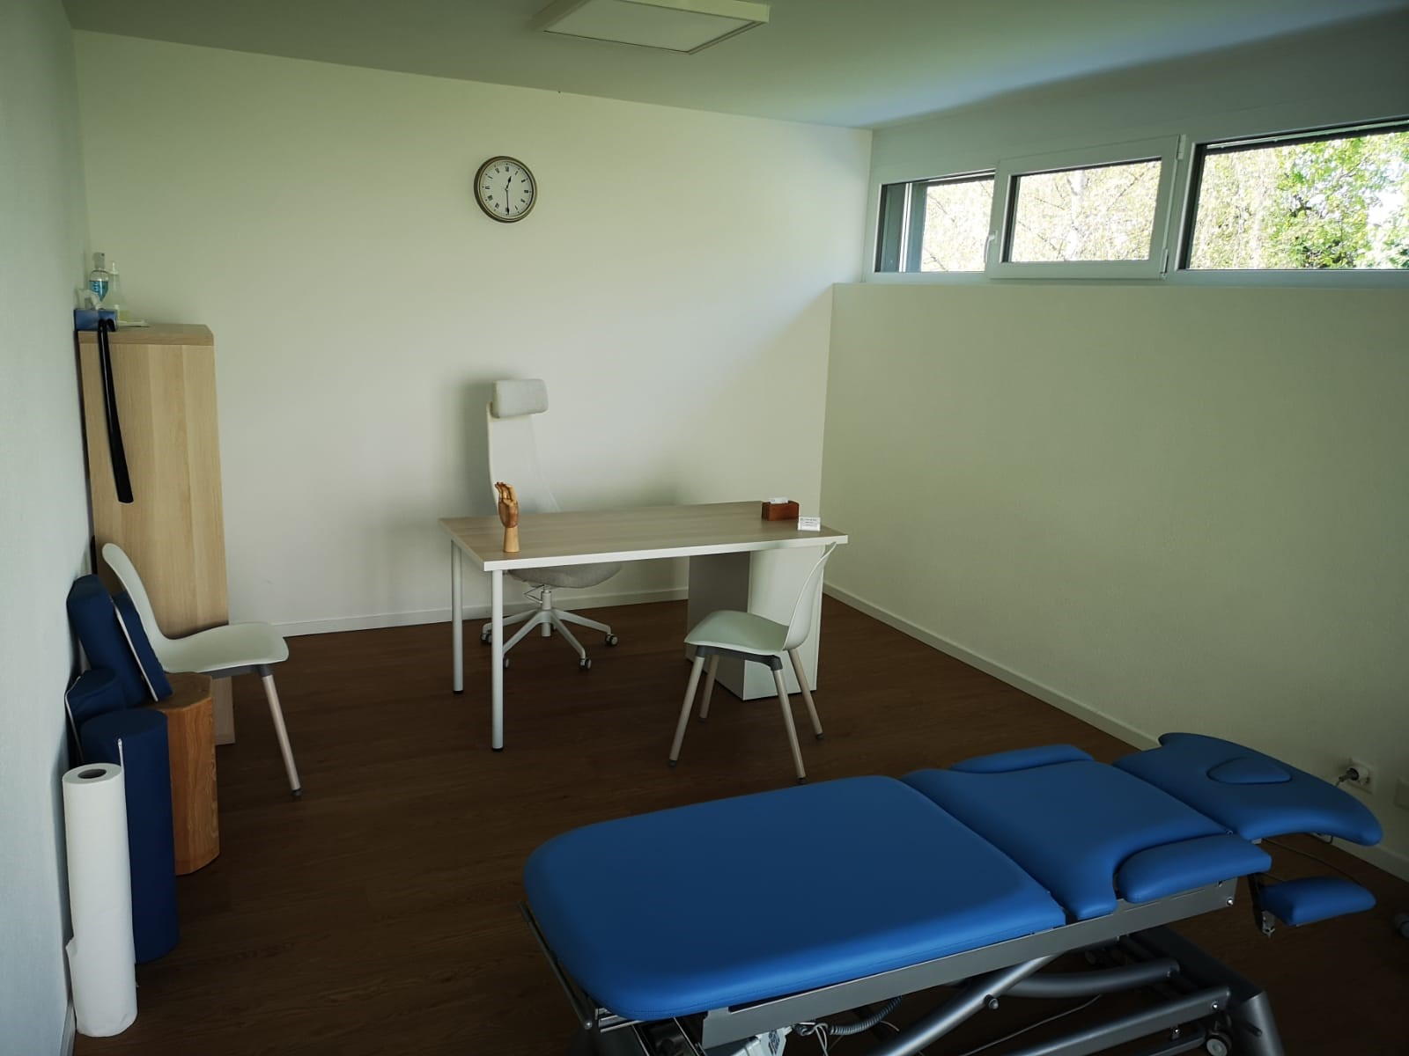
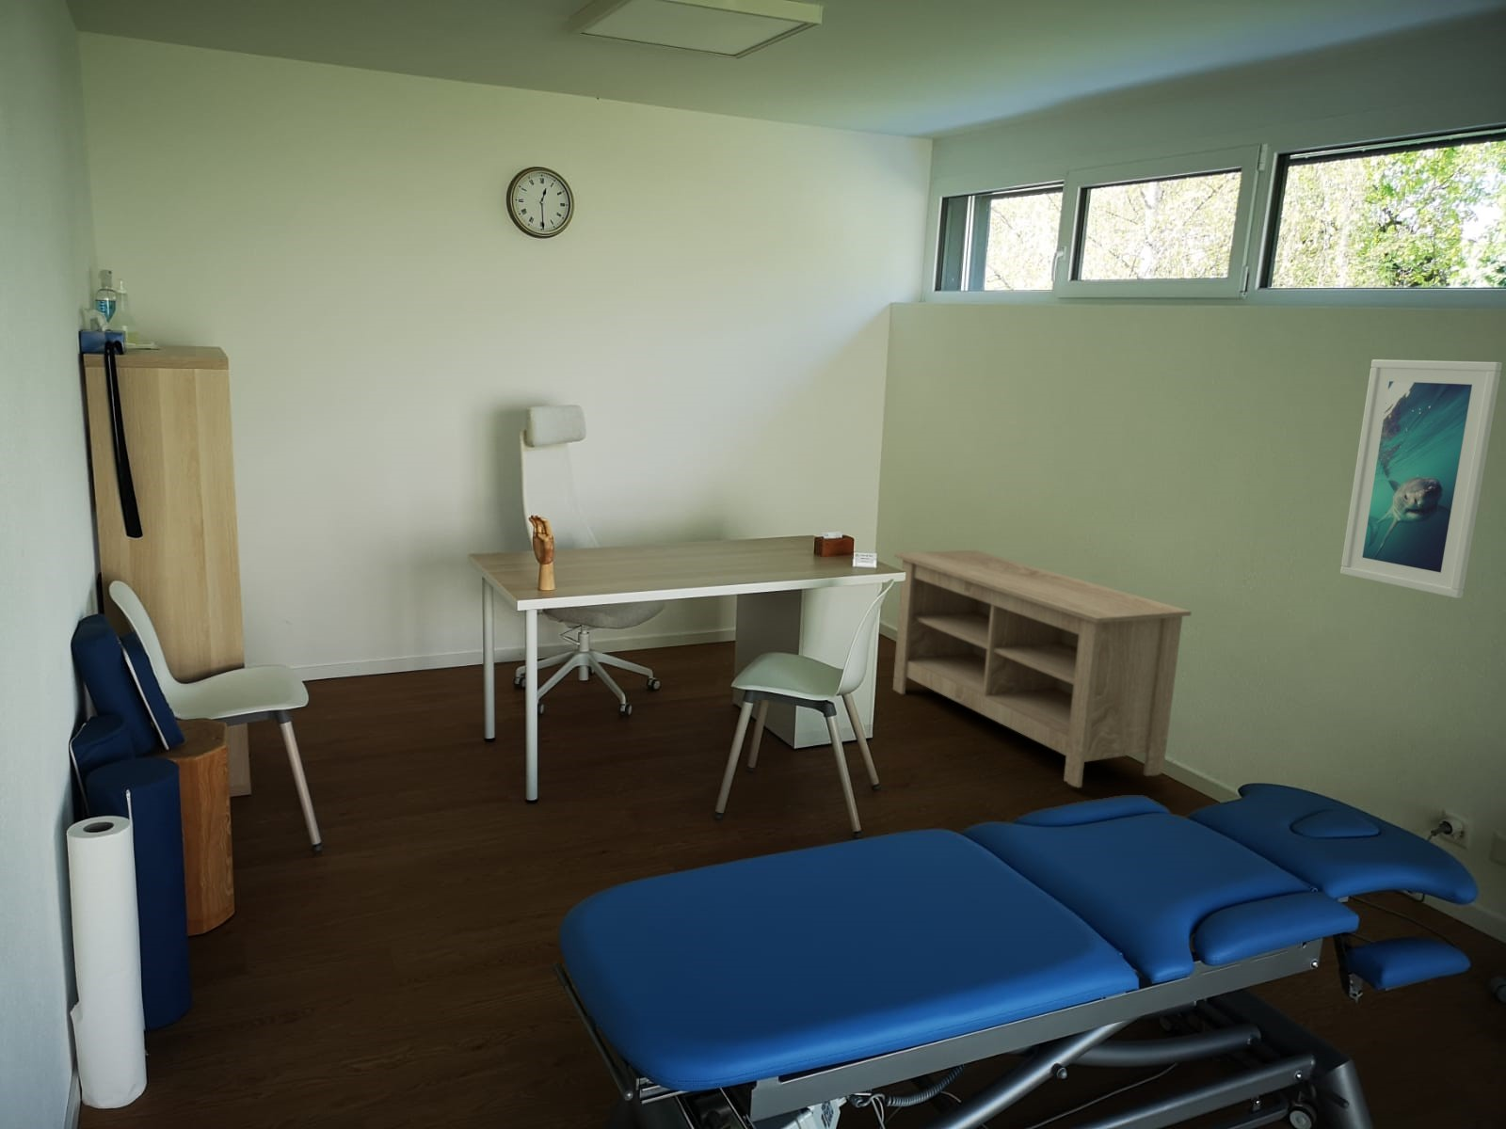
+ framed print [1340,358,1504,599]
+ storage bench [892,549,1193,789]
